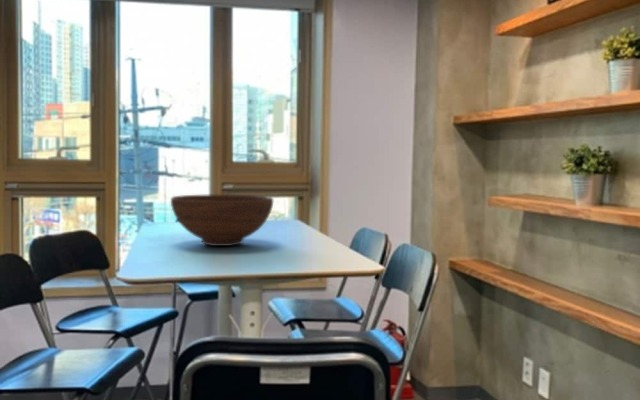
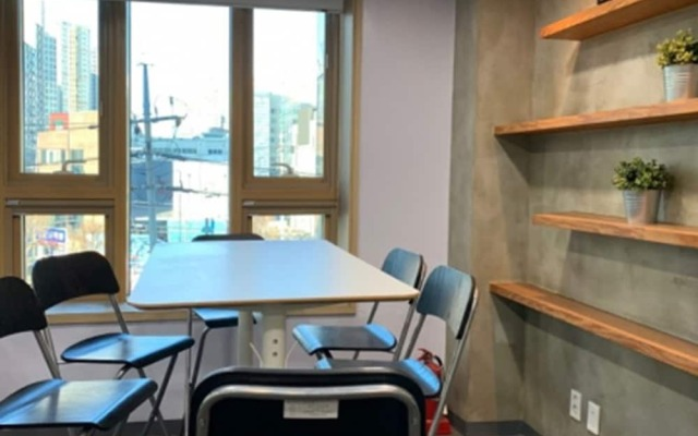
- fruit bowl [170,194,274,247]
